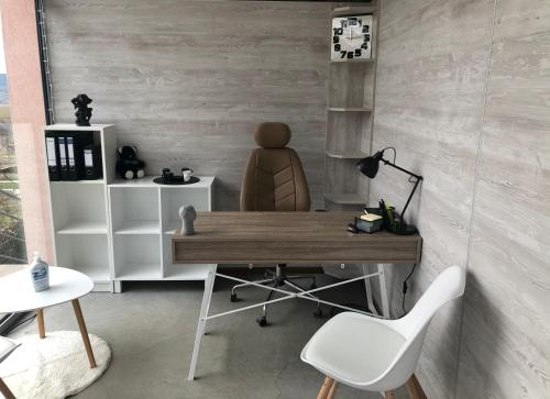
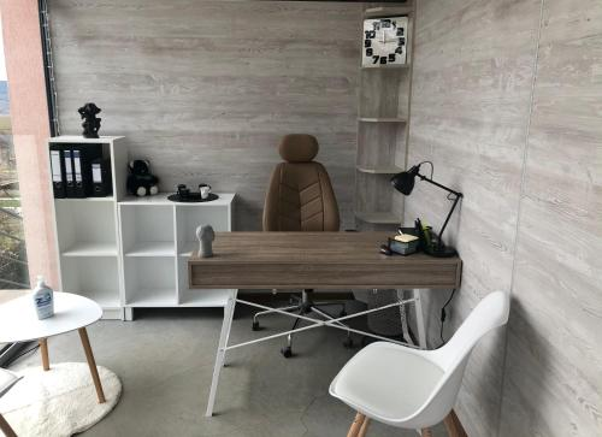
+ waste bin [366,288,413,337]
